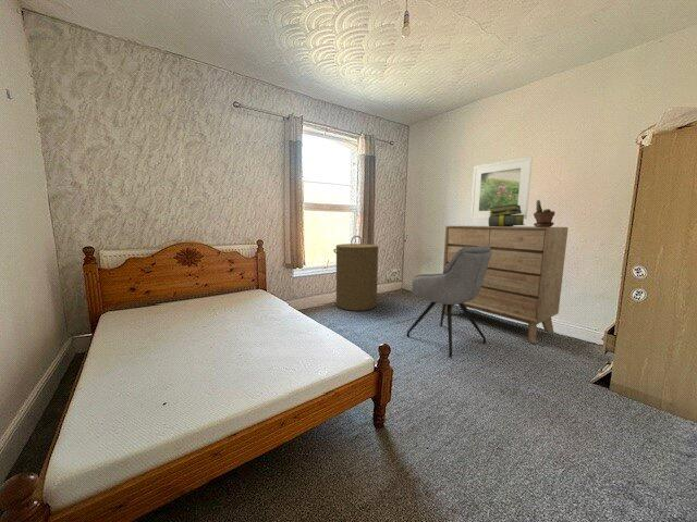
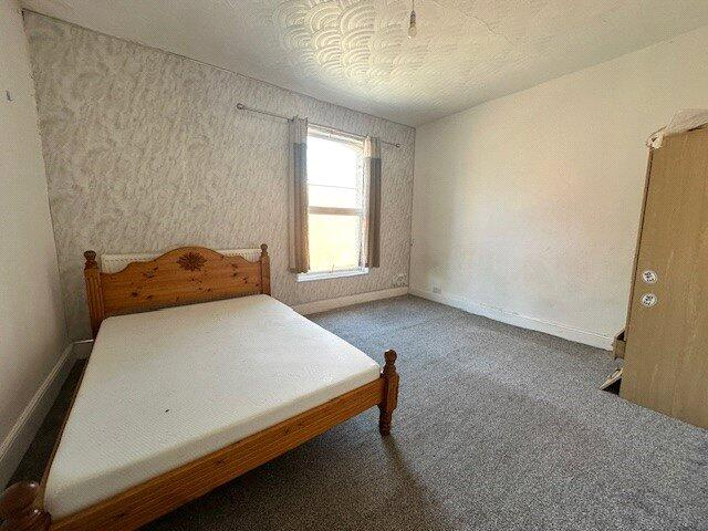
- dresser [442,225,570,345]
- potted plant [533,199,557,227]
- chair [406,246,492,359]
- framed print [469,156,534,221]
- laundry hamper [332,235,379,312]
- stack of books [488,204,526,226]
